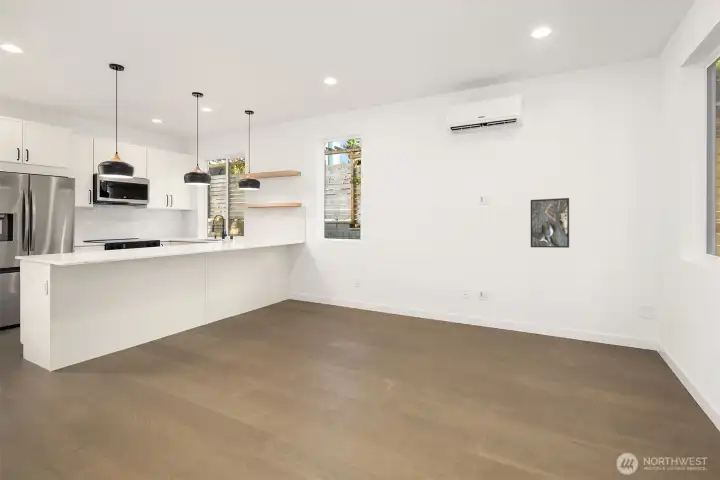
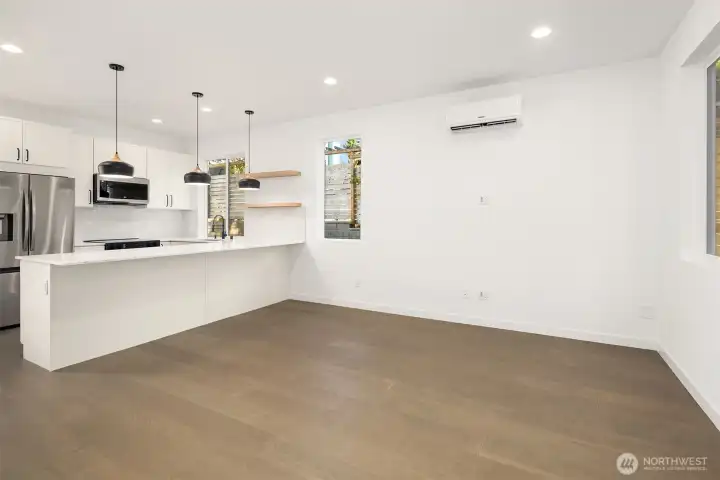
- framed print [530,197,570,249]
